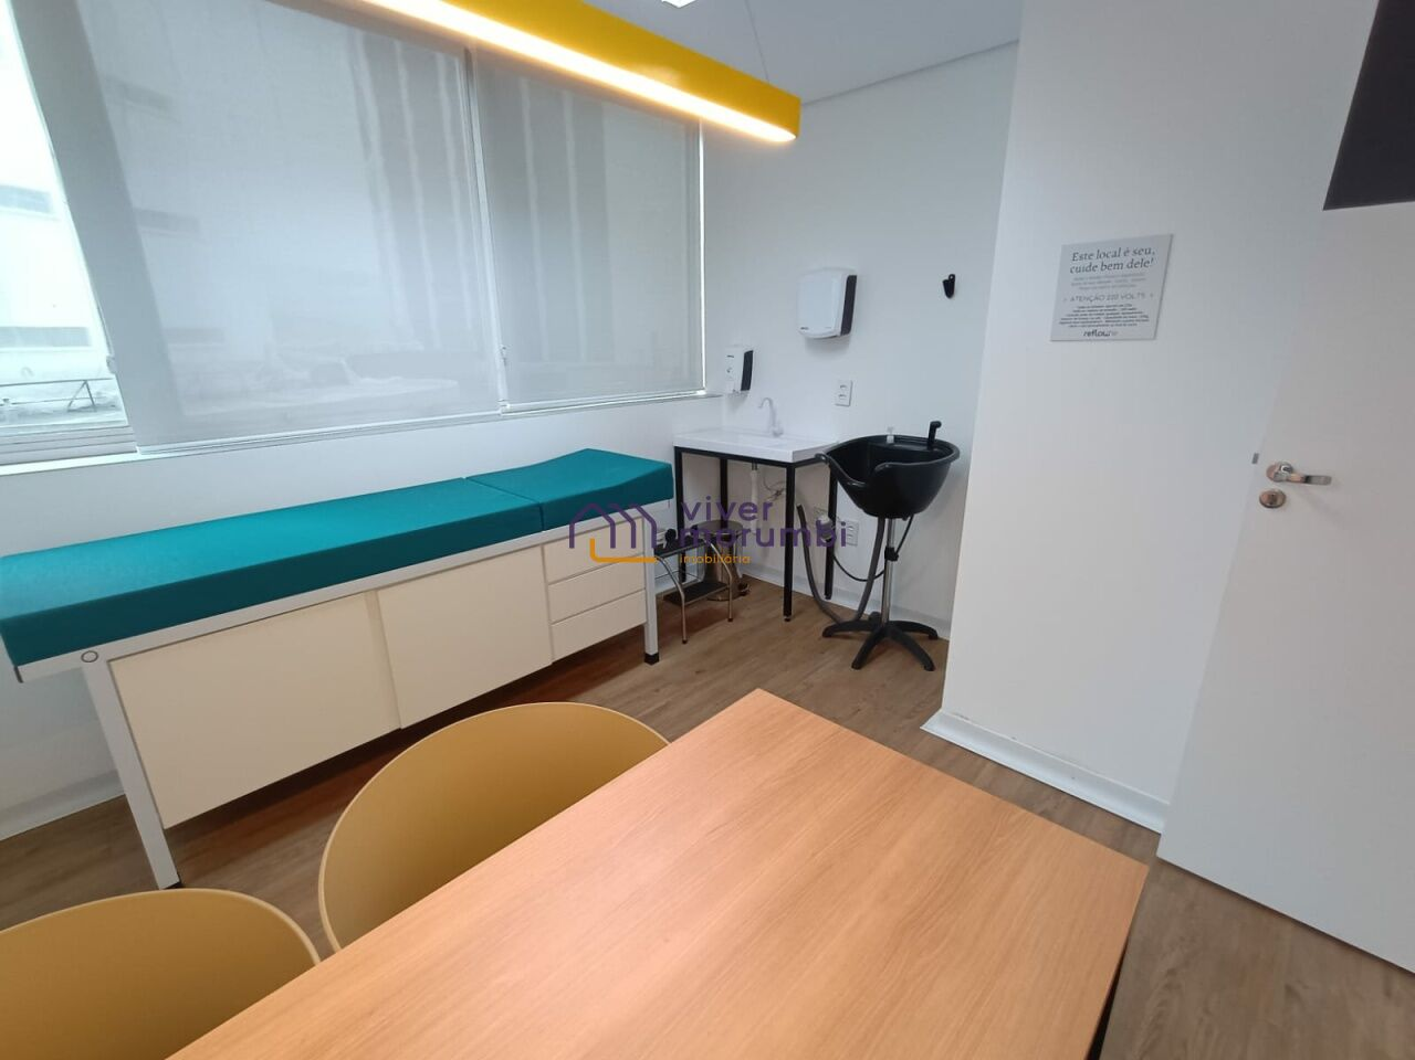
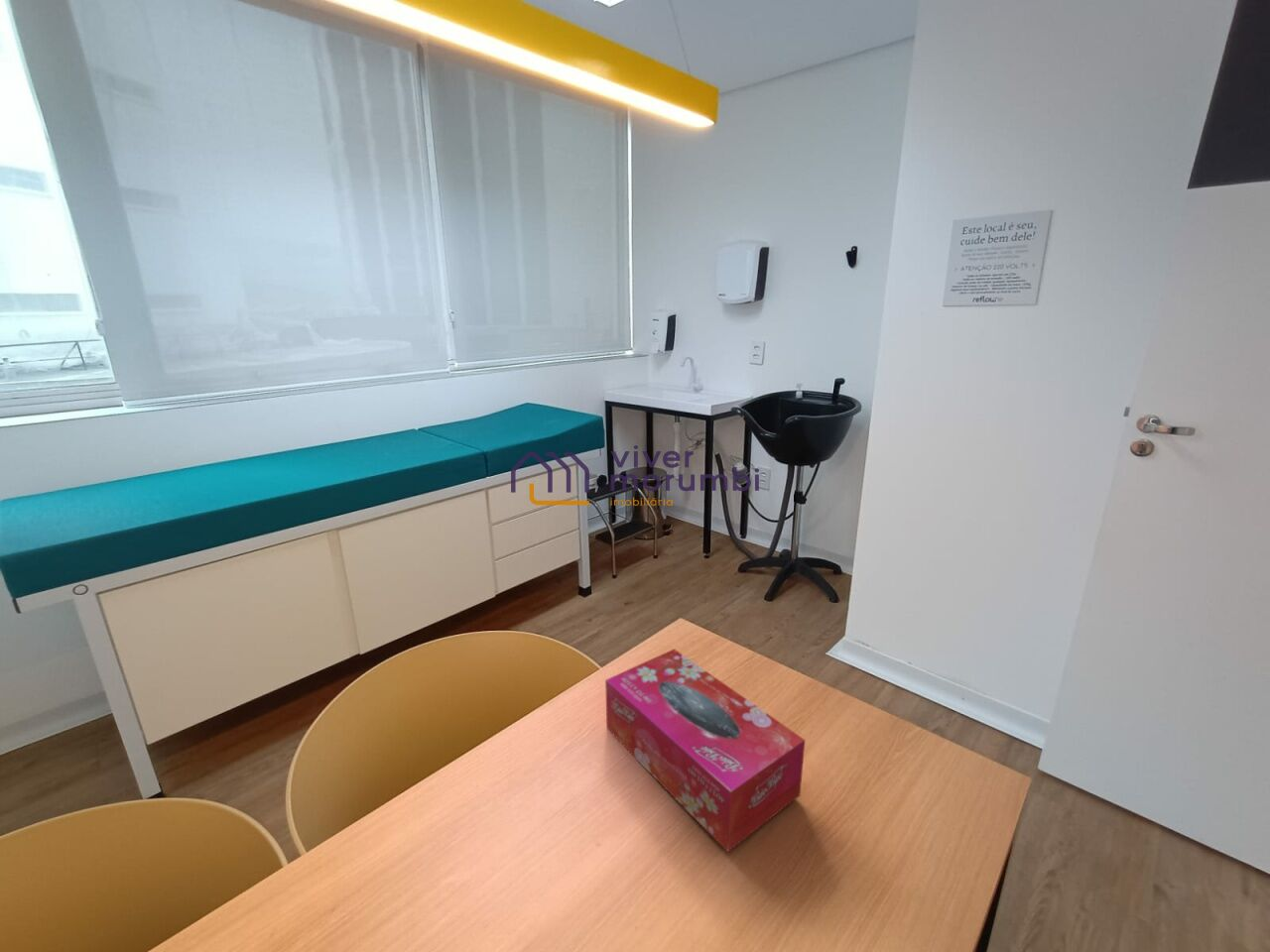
+ tissue box [604,648,806,853]
